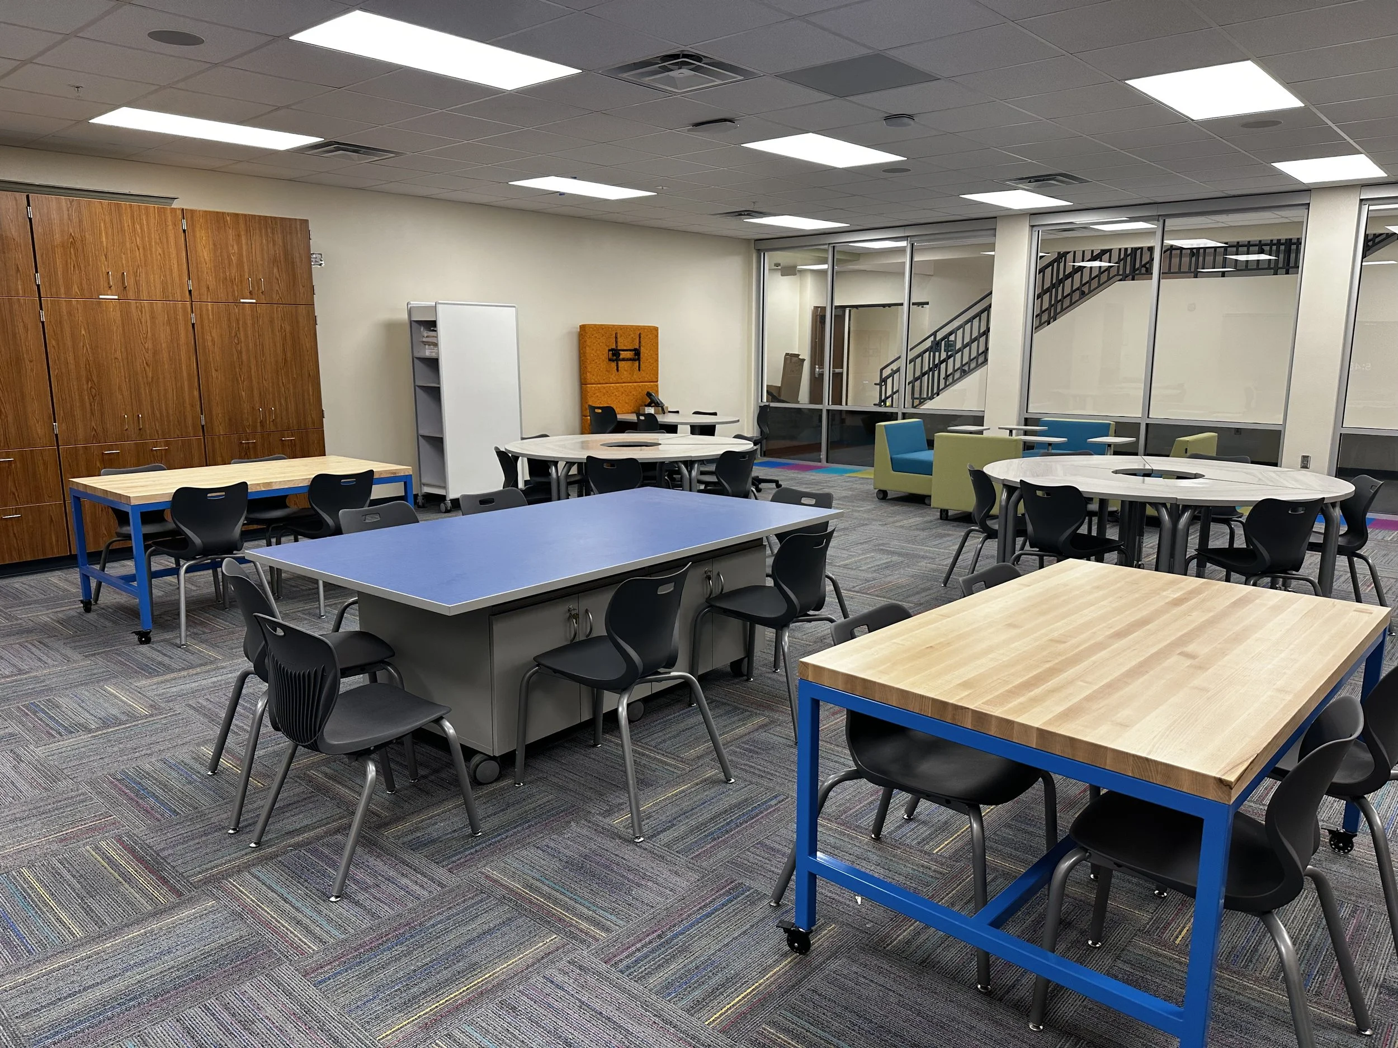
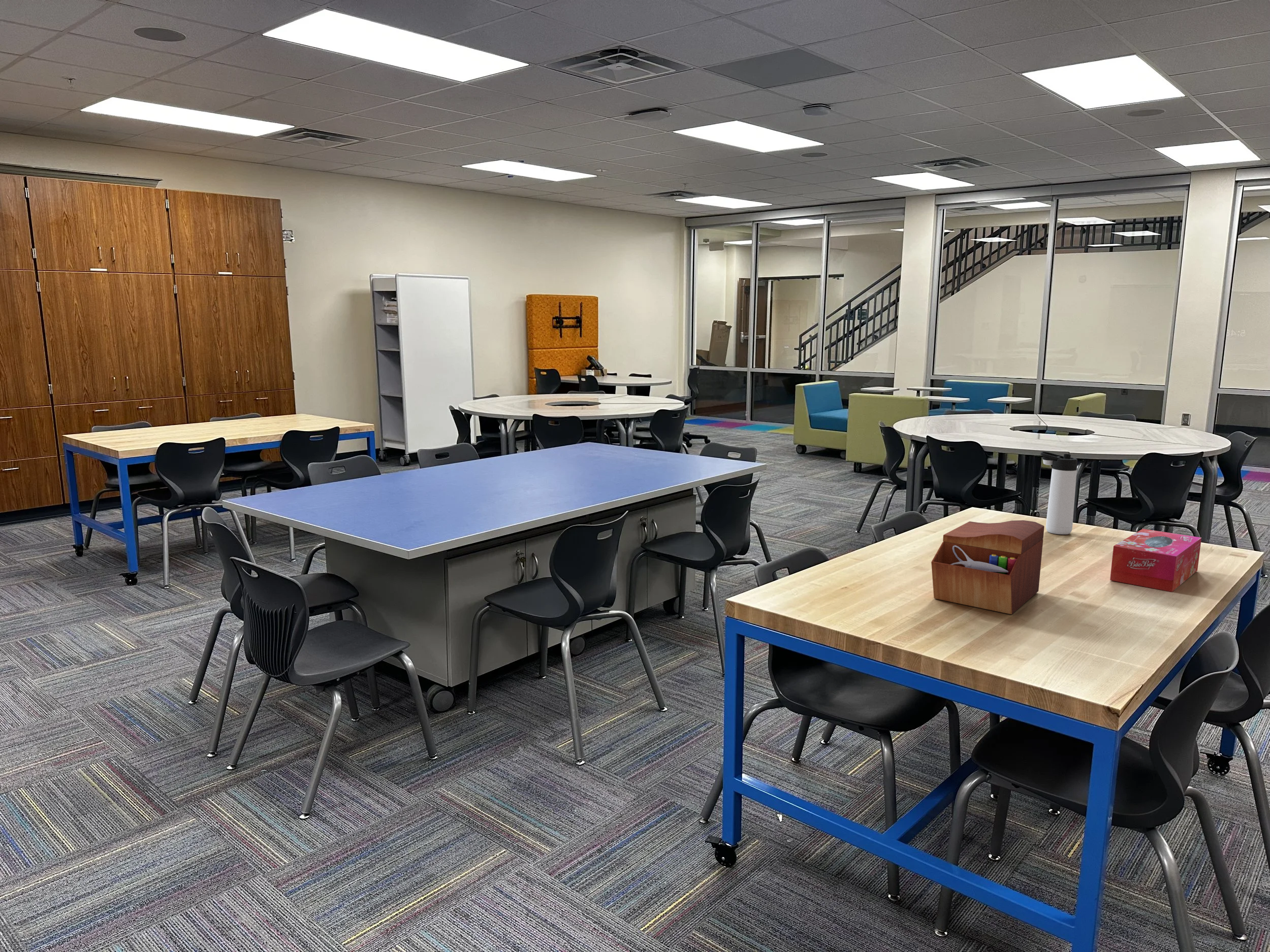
+ tissue box [1109,529,1202,593]
+ sewing box [931,520,1045,615]
+ thermos bottle [1040,451,1078,535]
